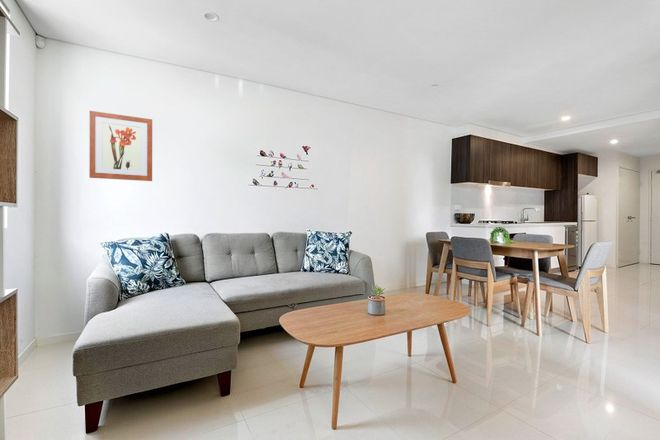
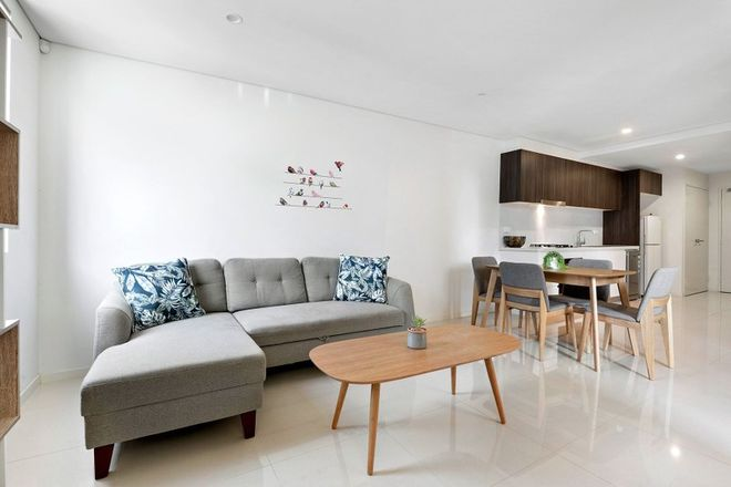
- wall art [88,110,153,182]
